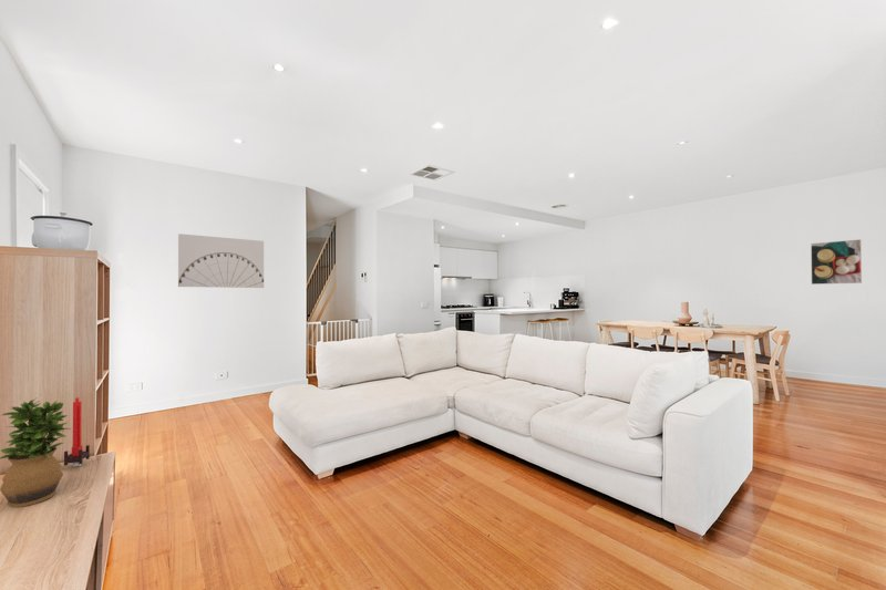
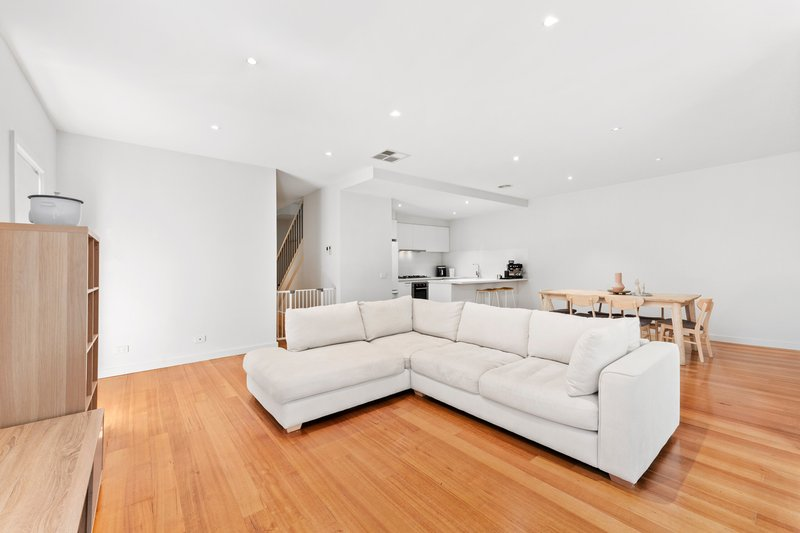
- potted plant [0,396,72,508]
- wall art [177,232,265,289]
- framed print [810,238,863,286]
- candle [63,396,91,468]
